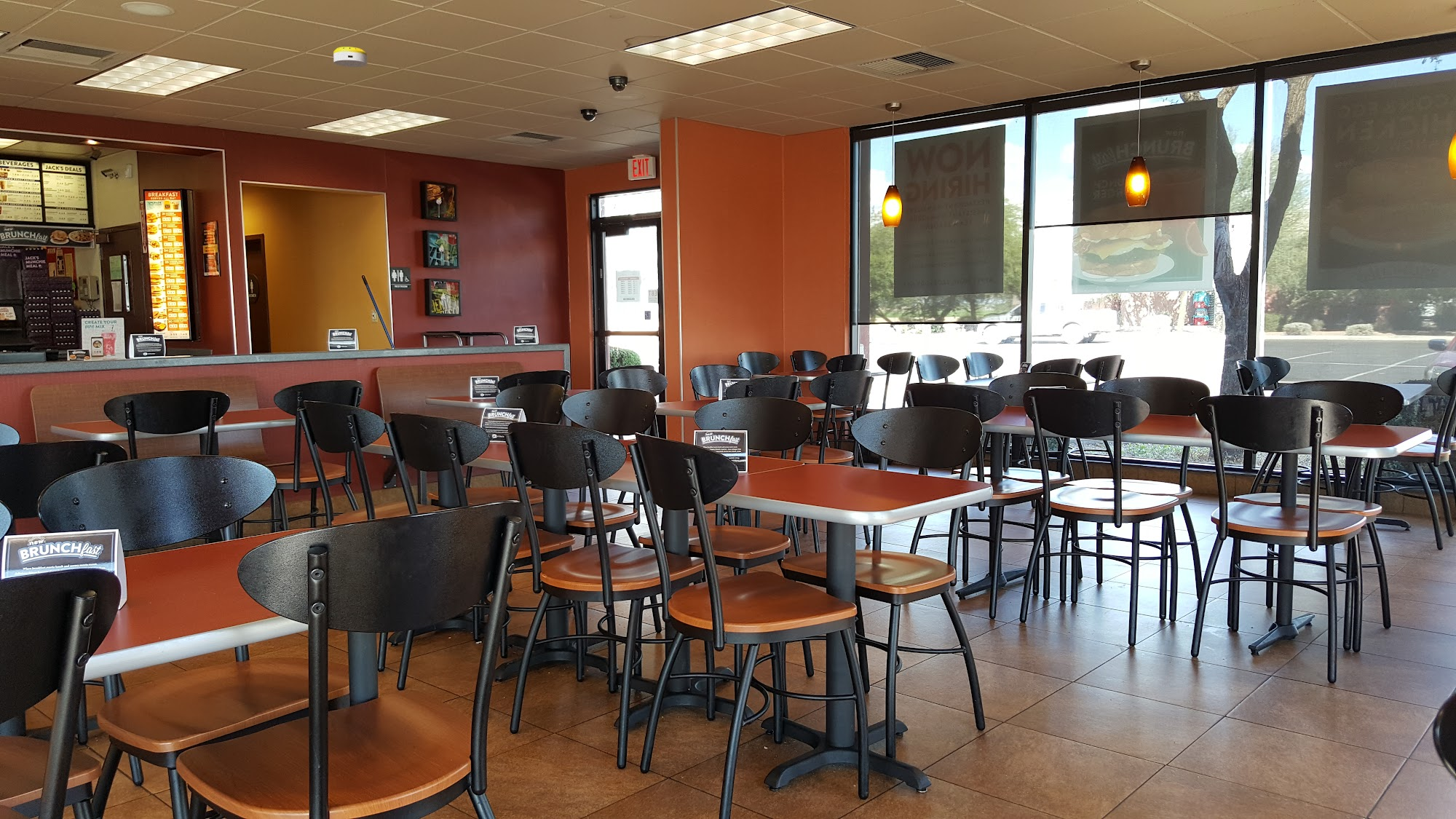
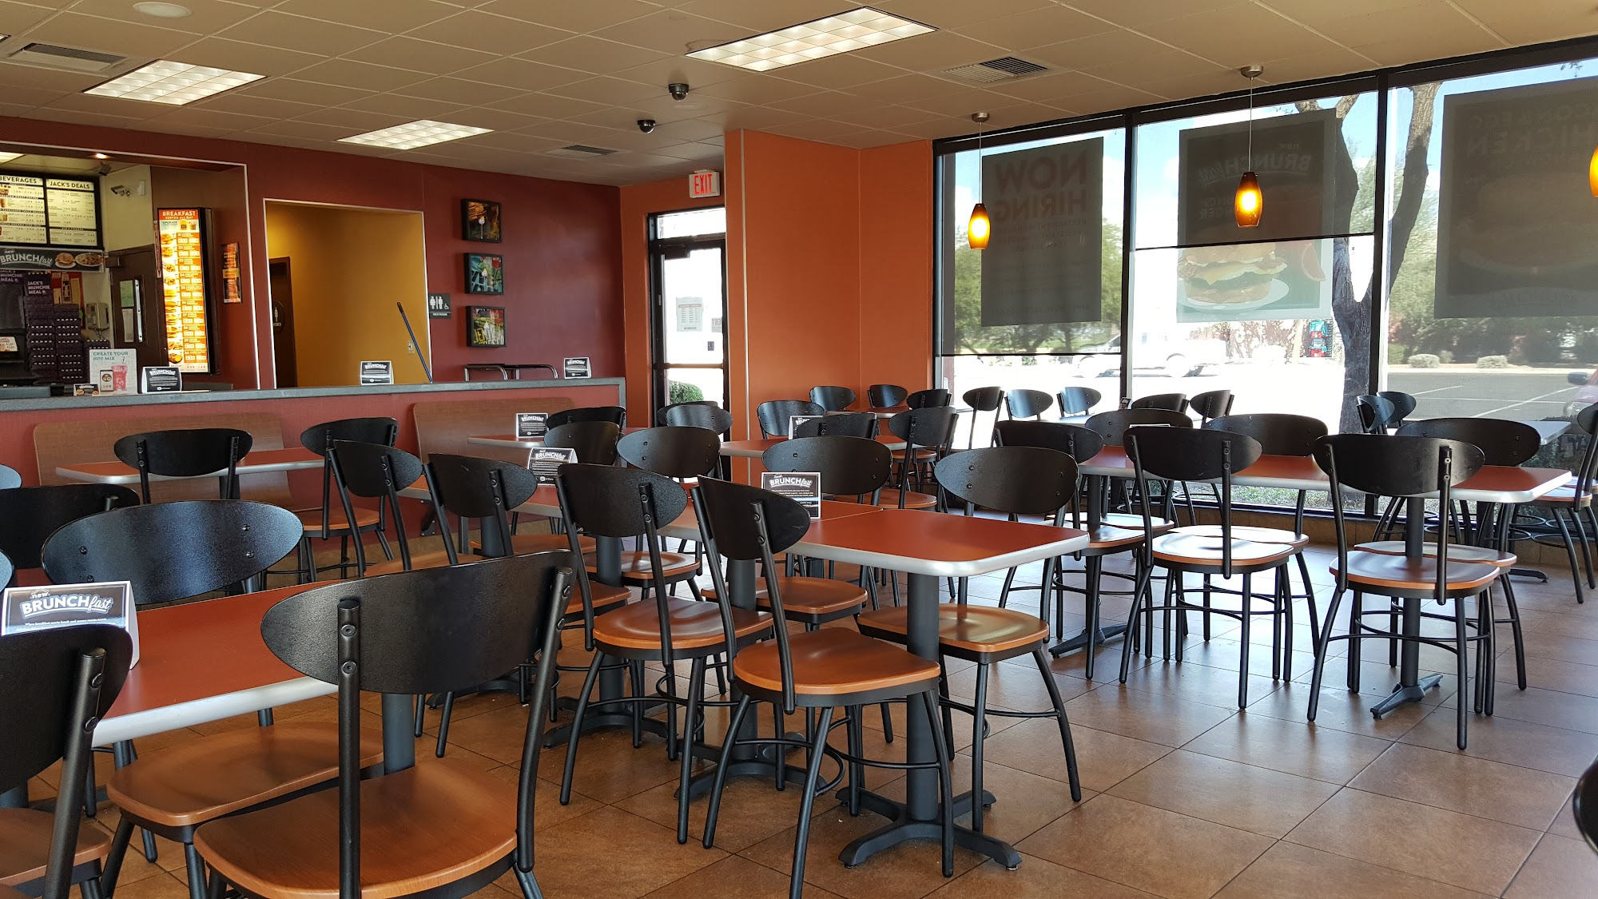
- smoke detector [333,46,368,68]
